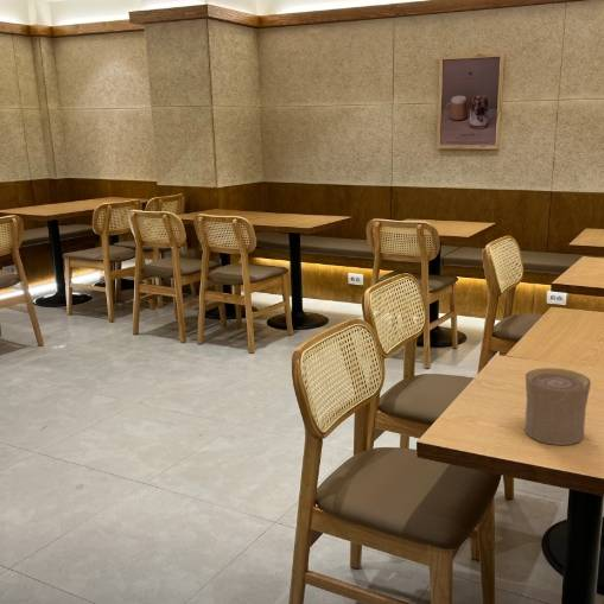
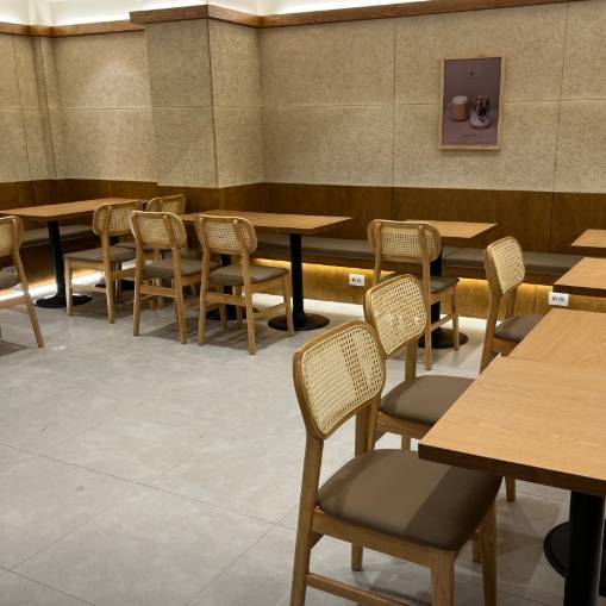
- cup [523,367,592,446]
